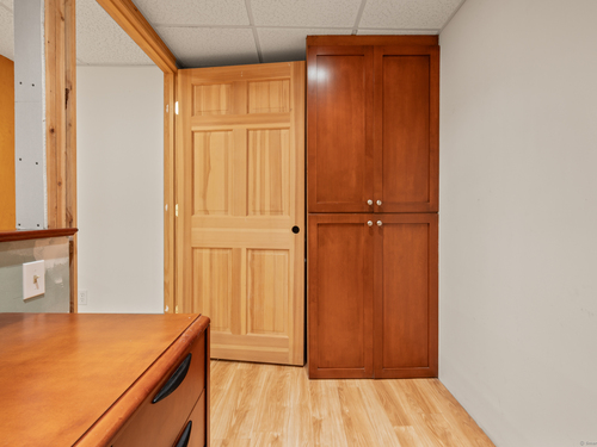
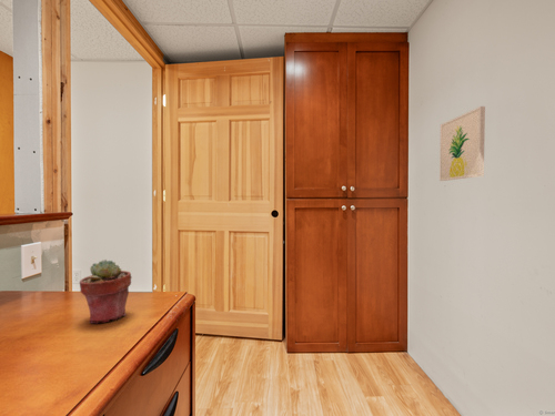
+ wall art [438,105,486,182]
+ potted succulent [79,258,132,324]
